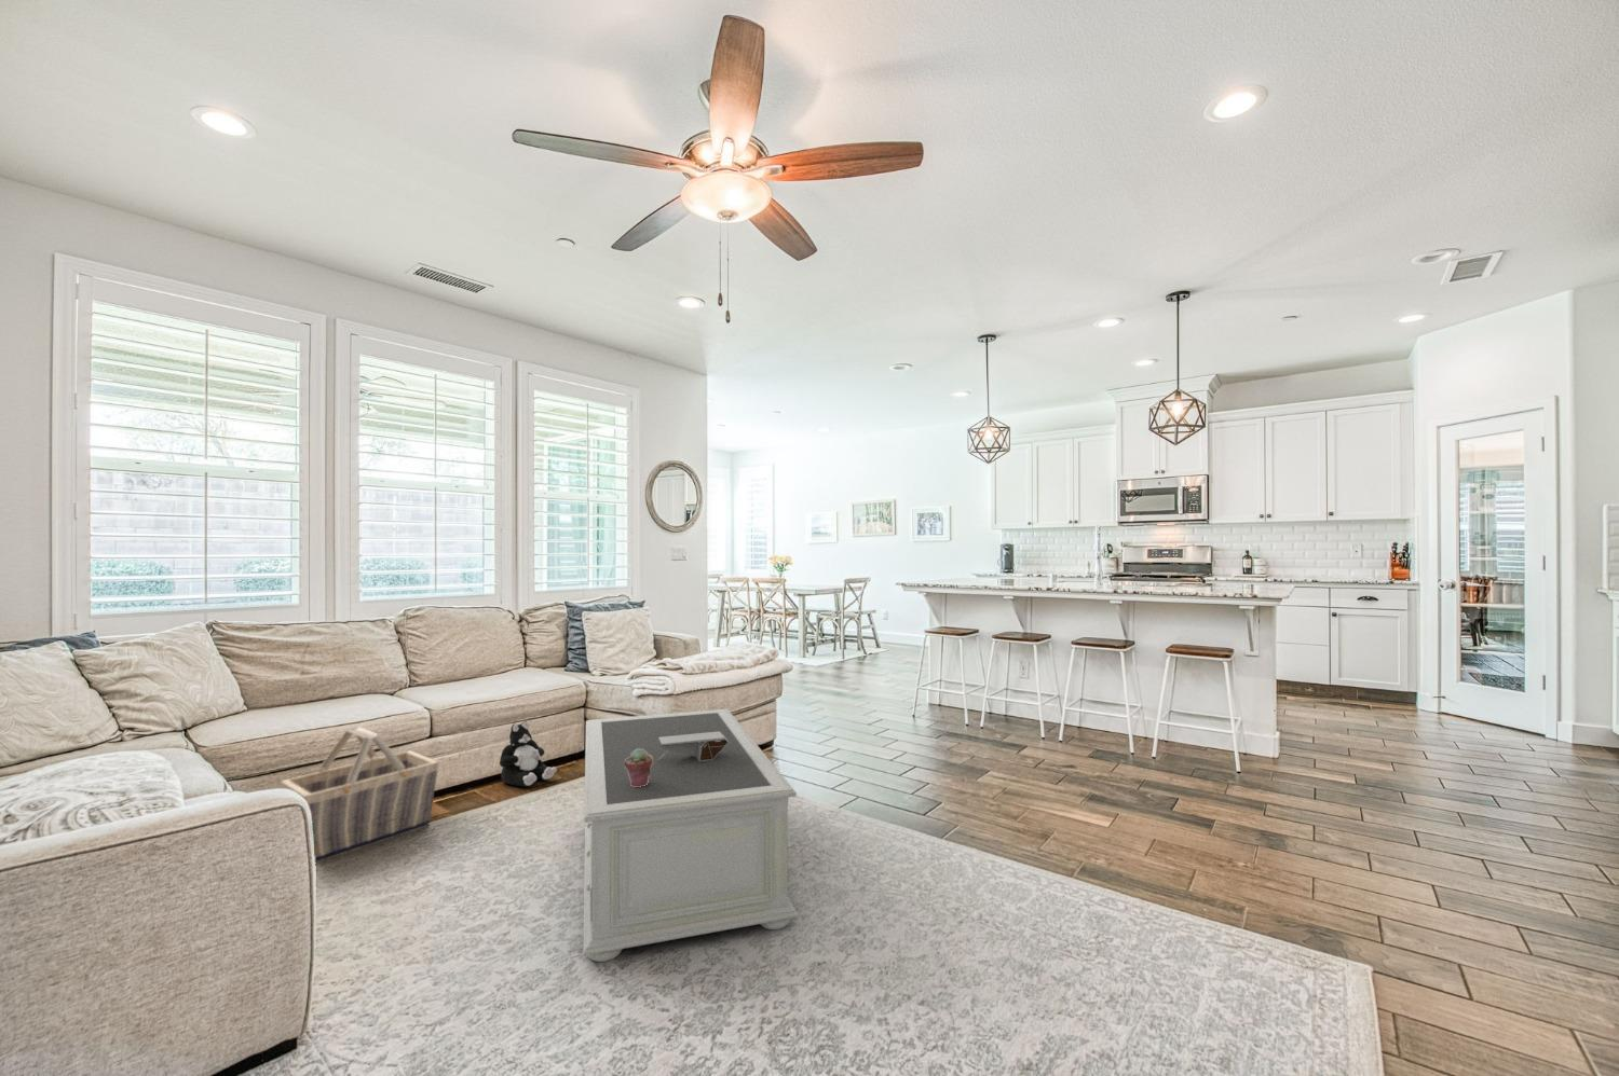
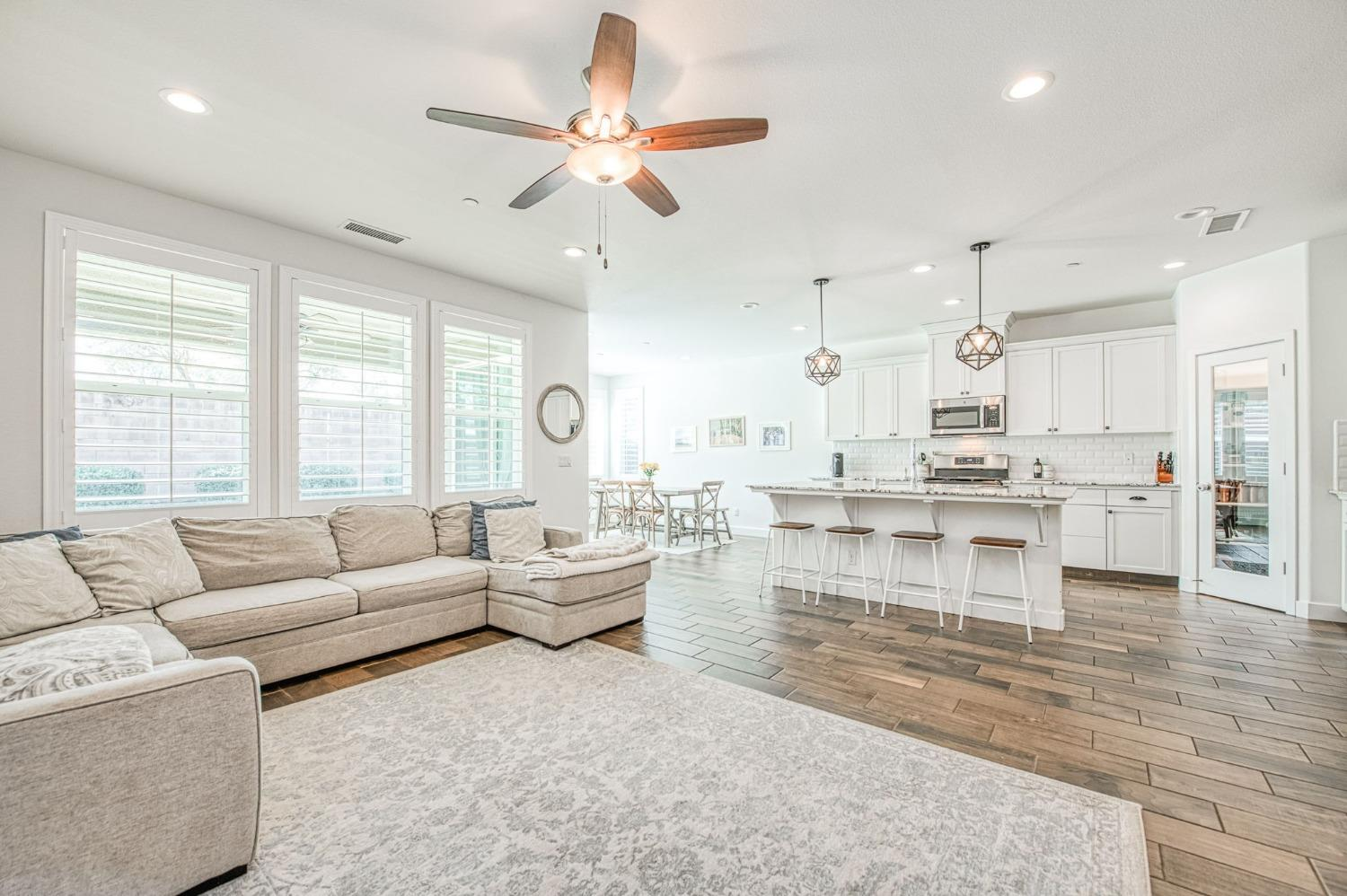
- basket [280,725,439,863]
- coffee table [582,709,799,963]
- decorative bowl [659,731,728,761]
- plush toy [499,721,558,787]
- potted succulent [625,749,653,787]
